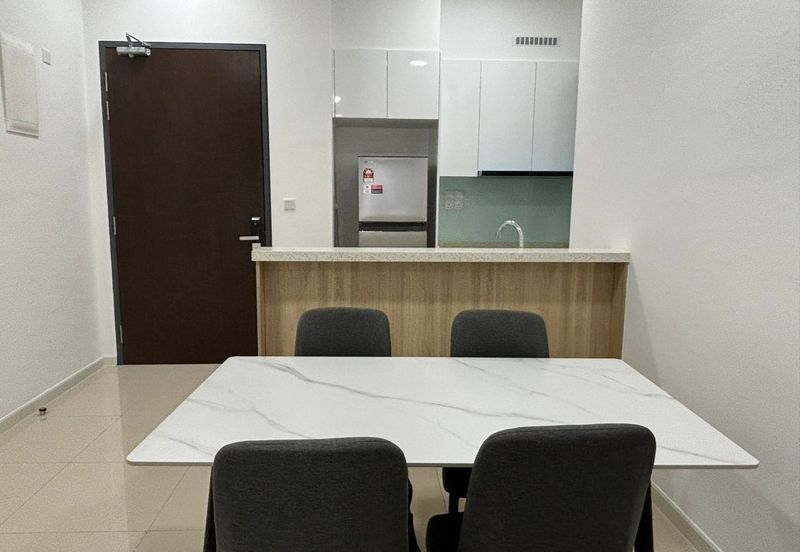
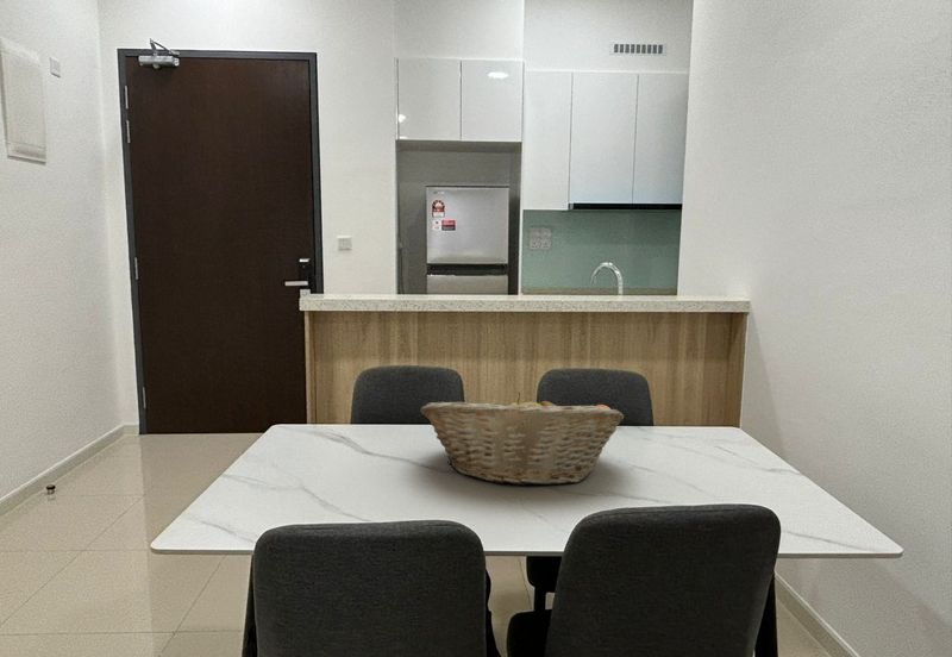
+ fruit basket [419,392,625,487]
